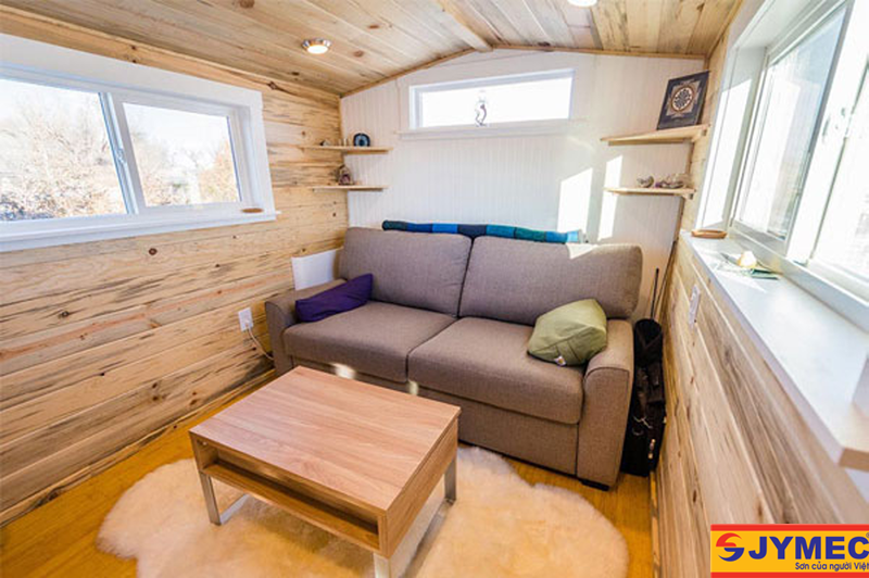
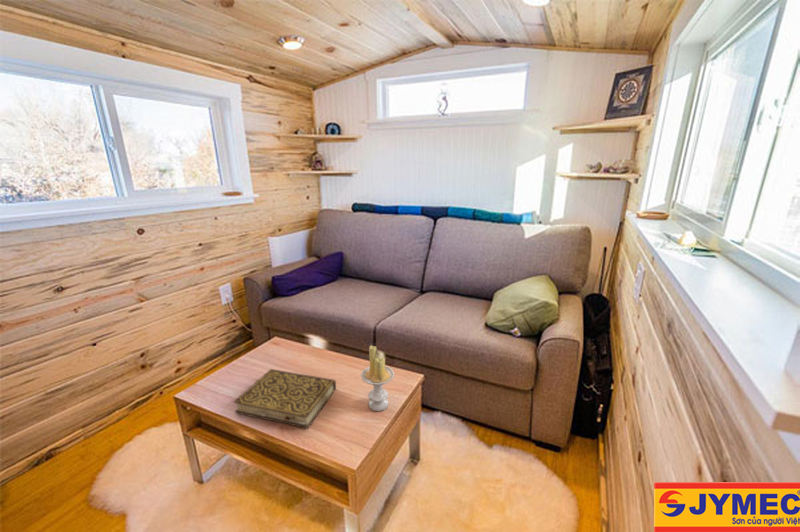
+ book [232,368,337,429]
+ candle [360,344,396,412]
